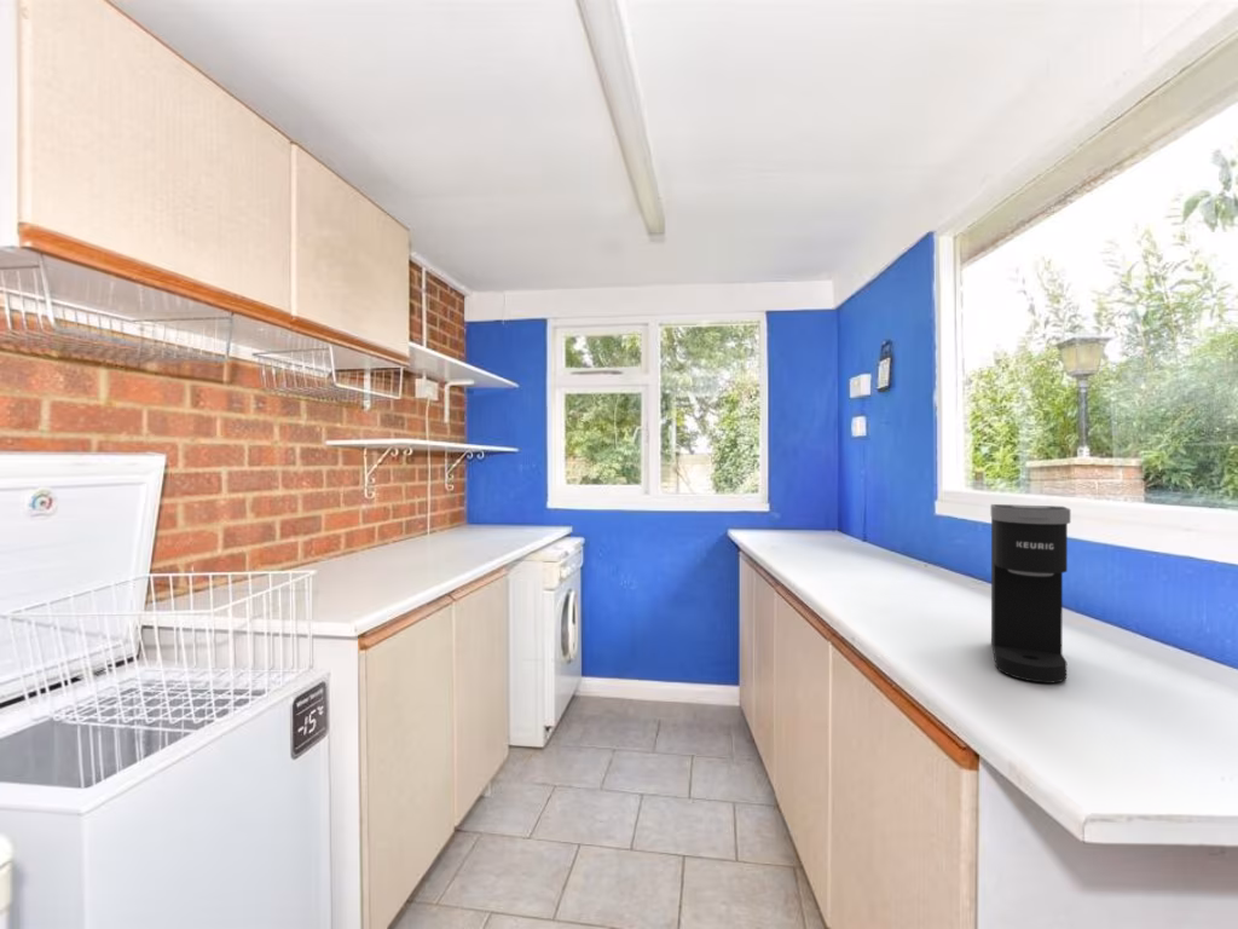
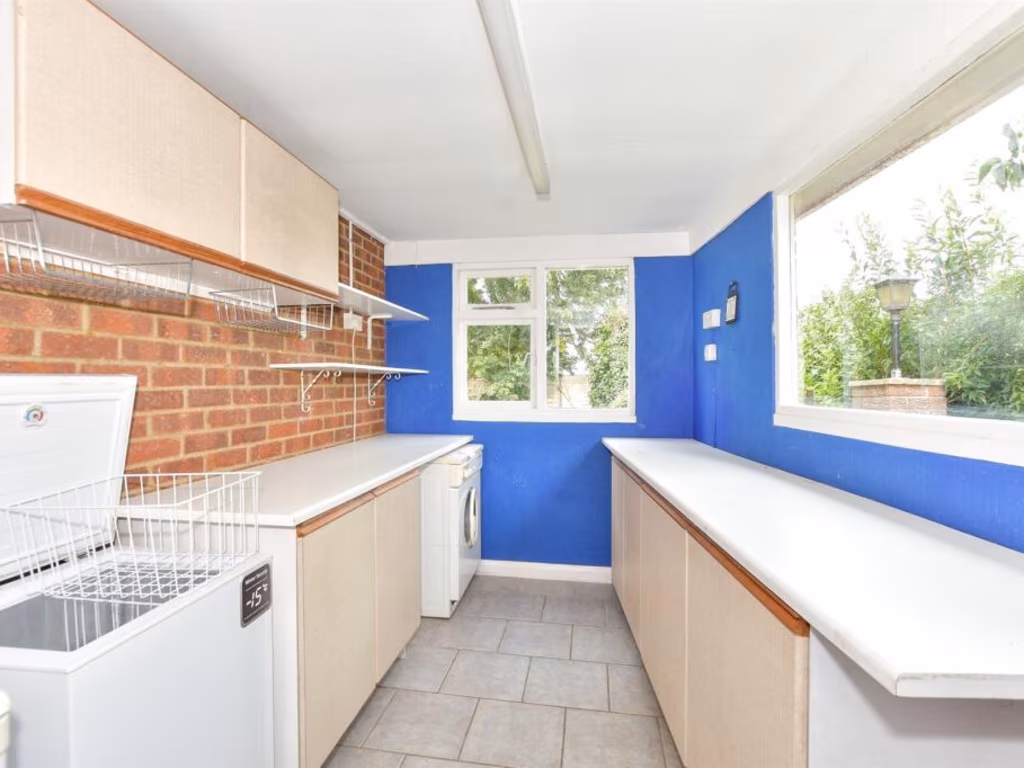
- coffee maker [990,503,1071,685]
